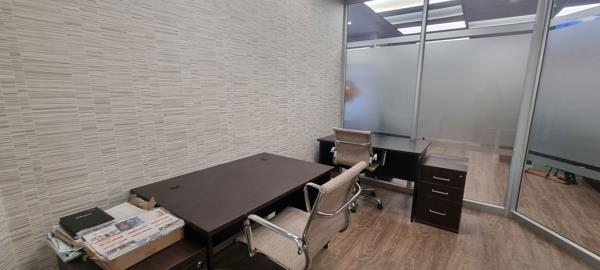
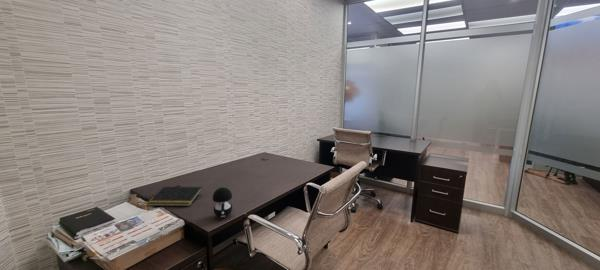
+ speaker [212,186,233,219]
+ notepad [146,186,203,207]
